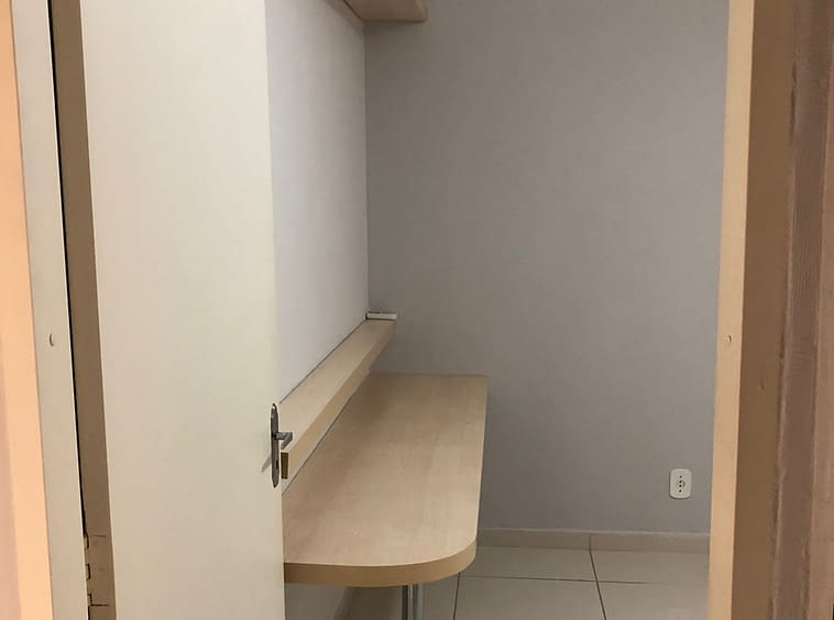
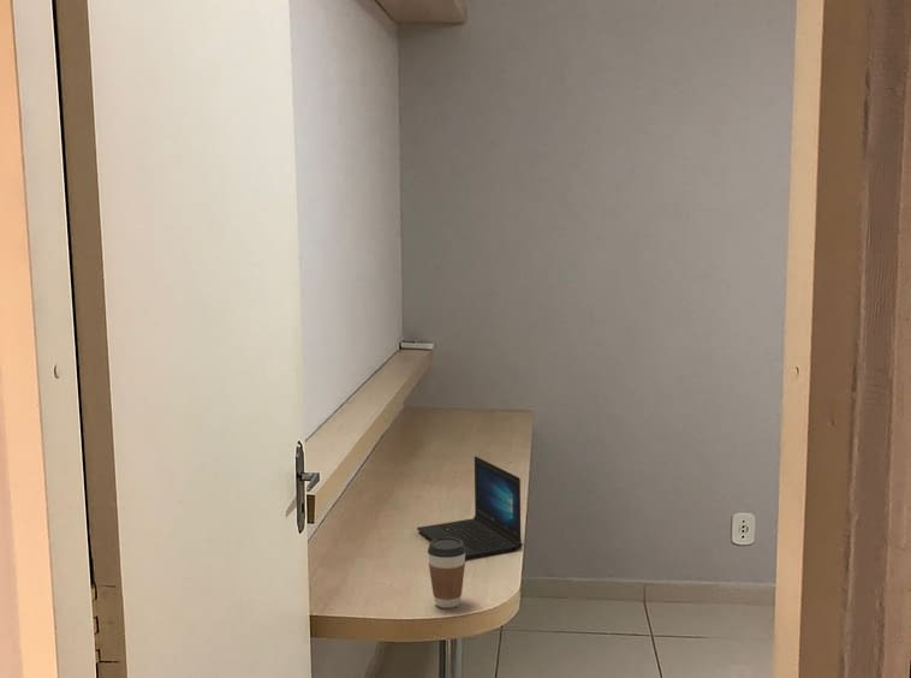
+ coffee cup [427,537,466,609]
+ laptop [416,456,524,559]
